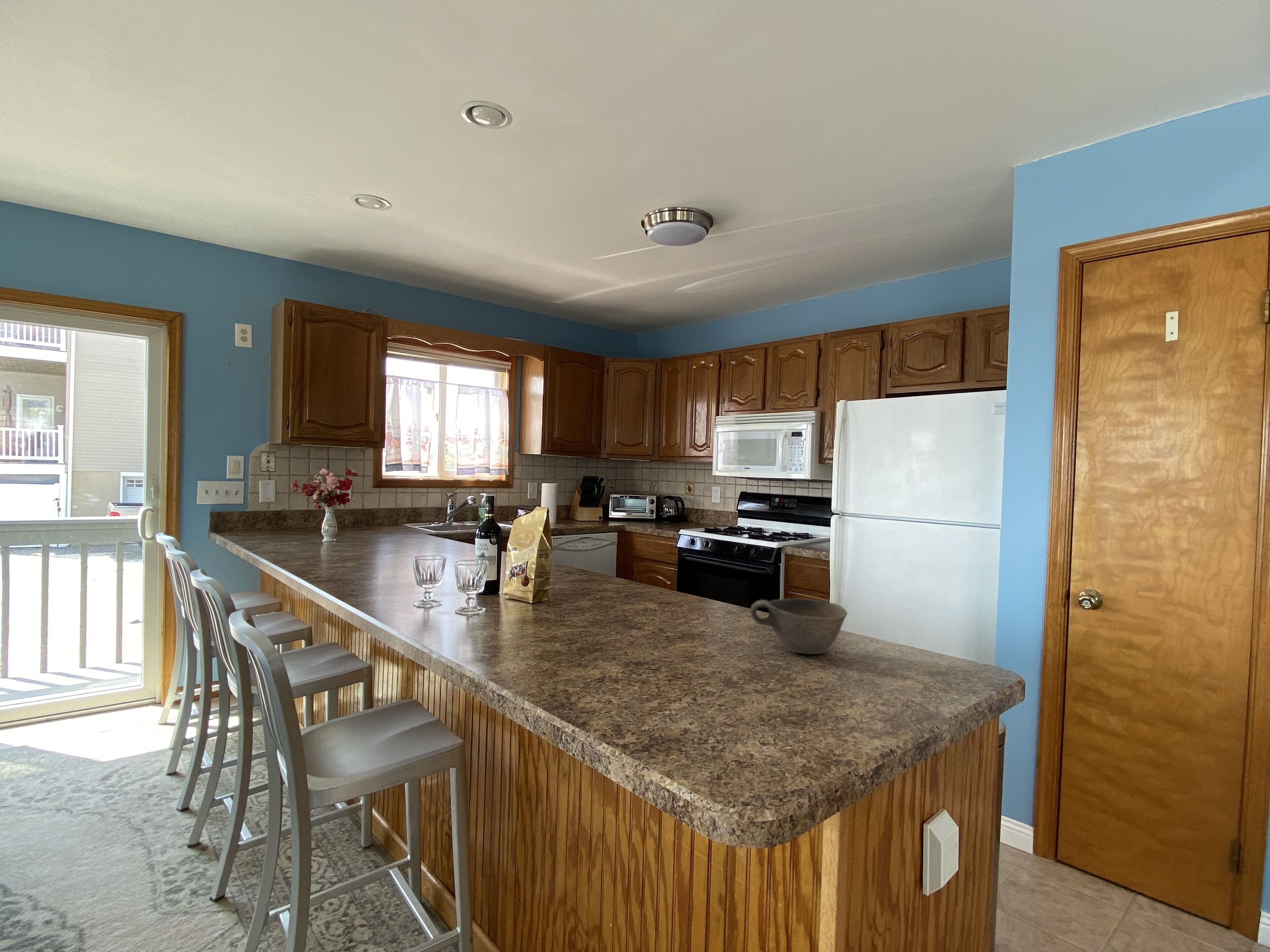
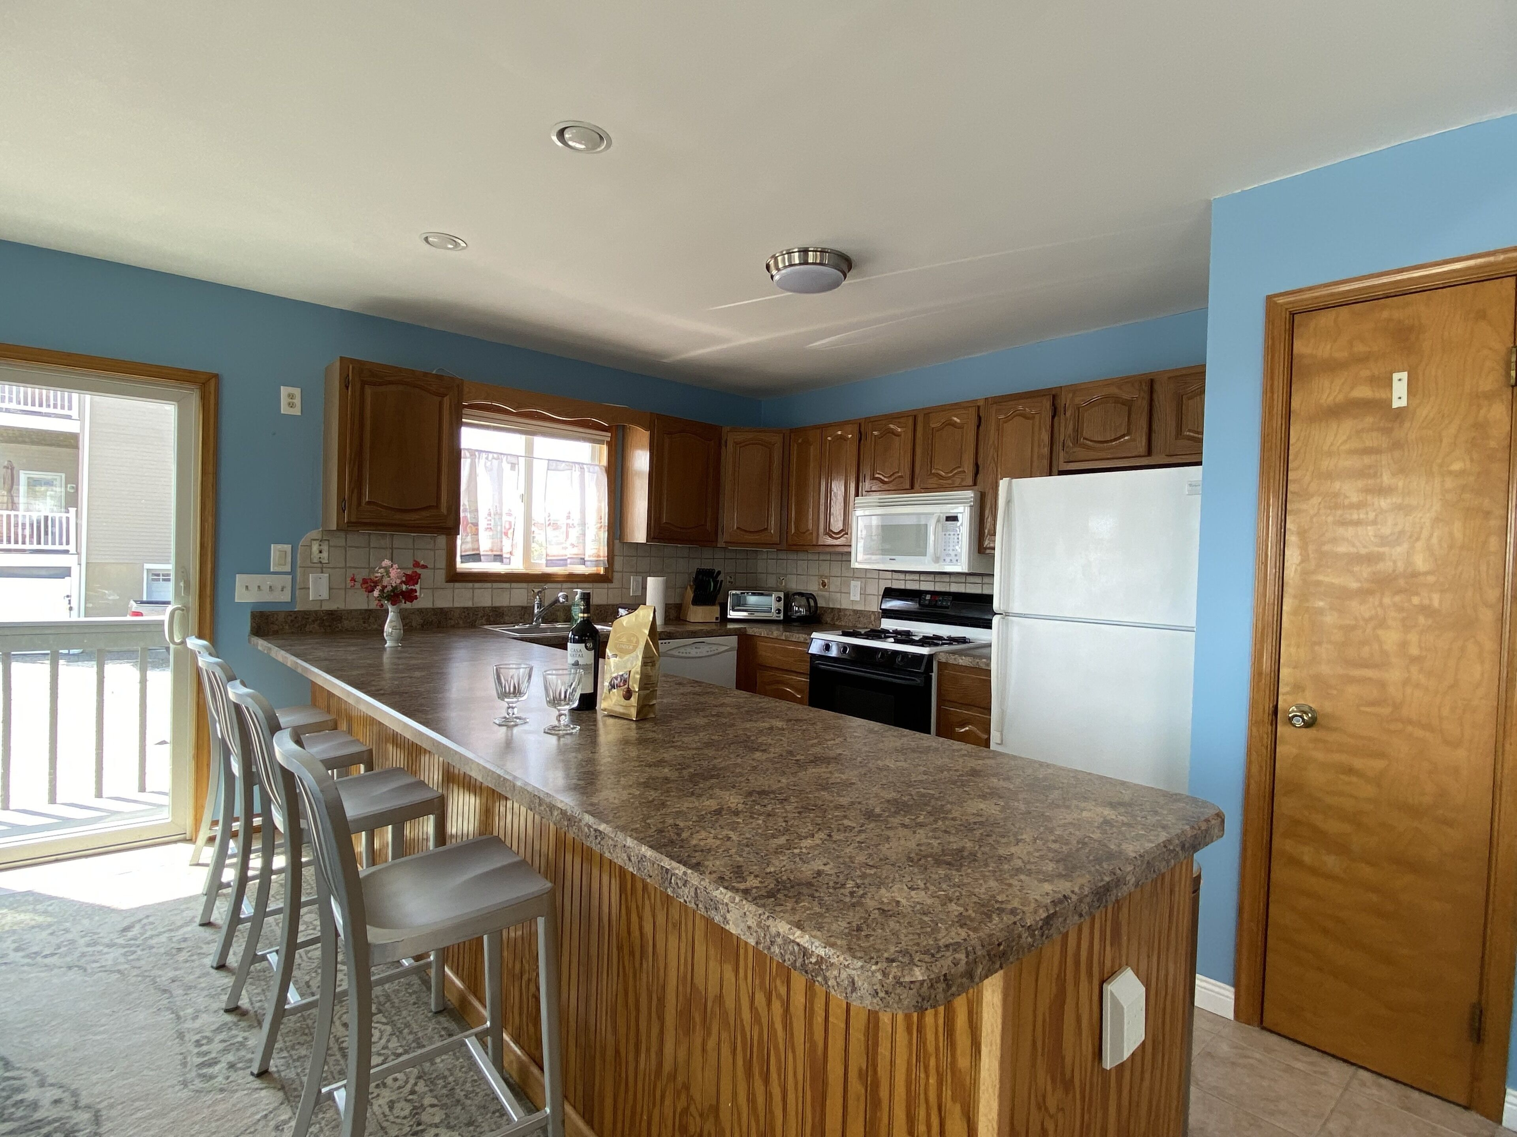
- bowl [750,598,848,654]
